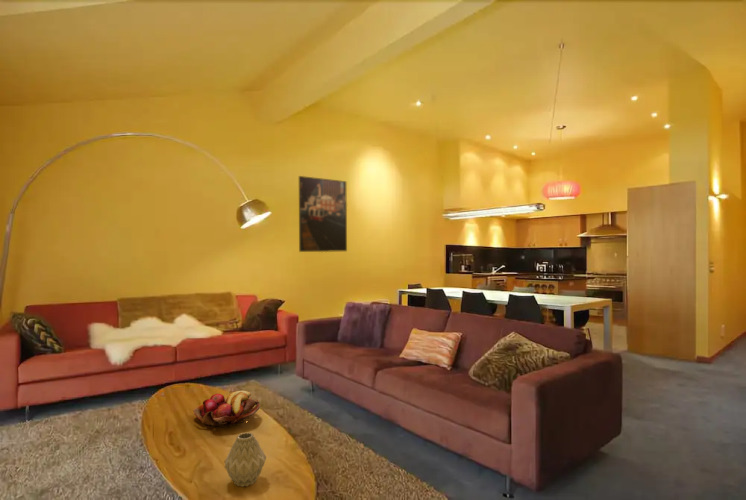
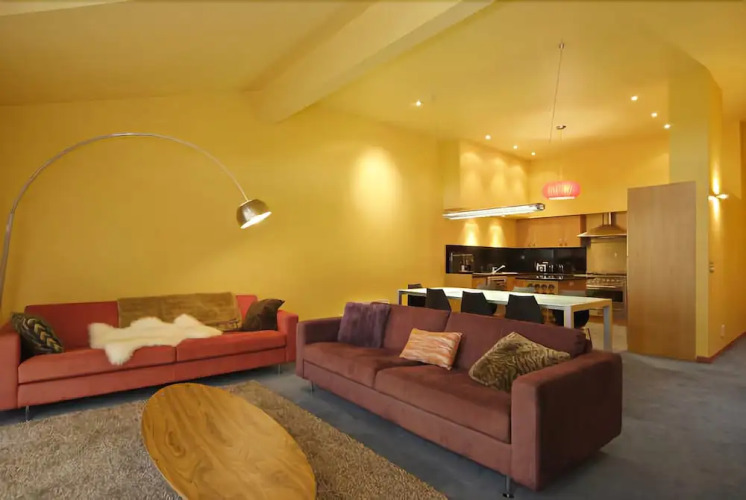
- vase [223,432,267,488]
- fruit basket [192,390,261,428]
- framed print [298,175,348,253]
